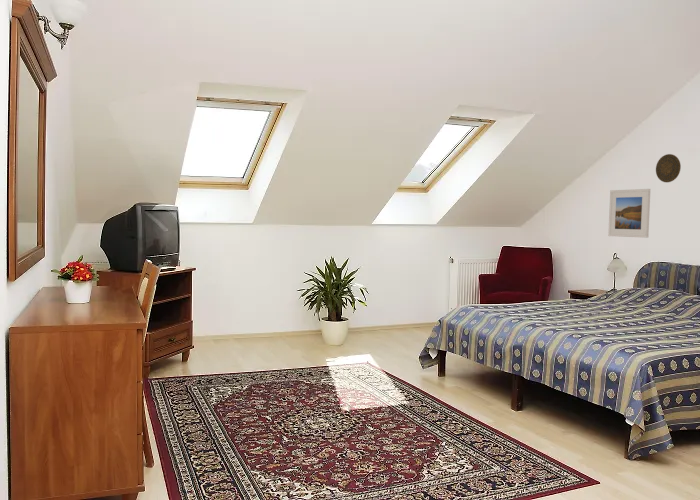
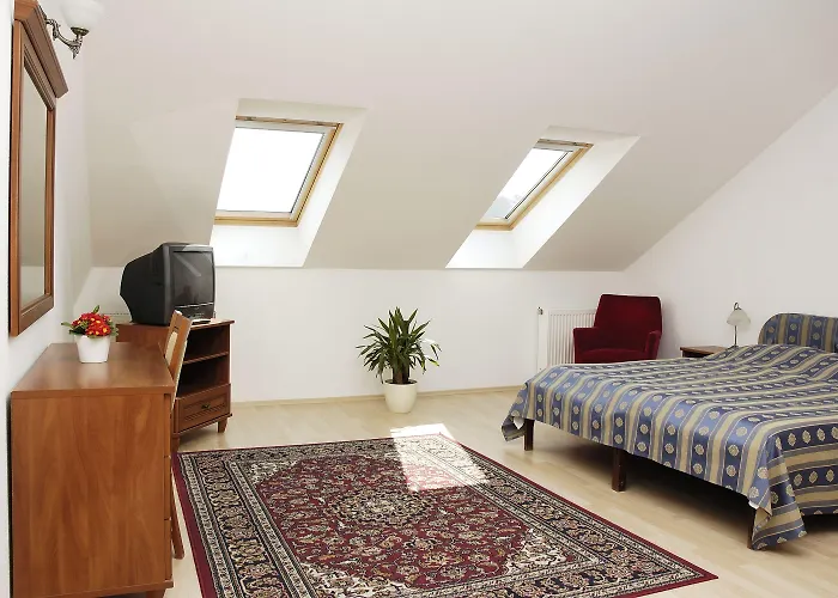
- decorative plate [655,153,682,183]
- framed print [608,188,651,239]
